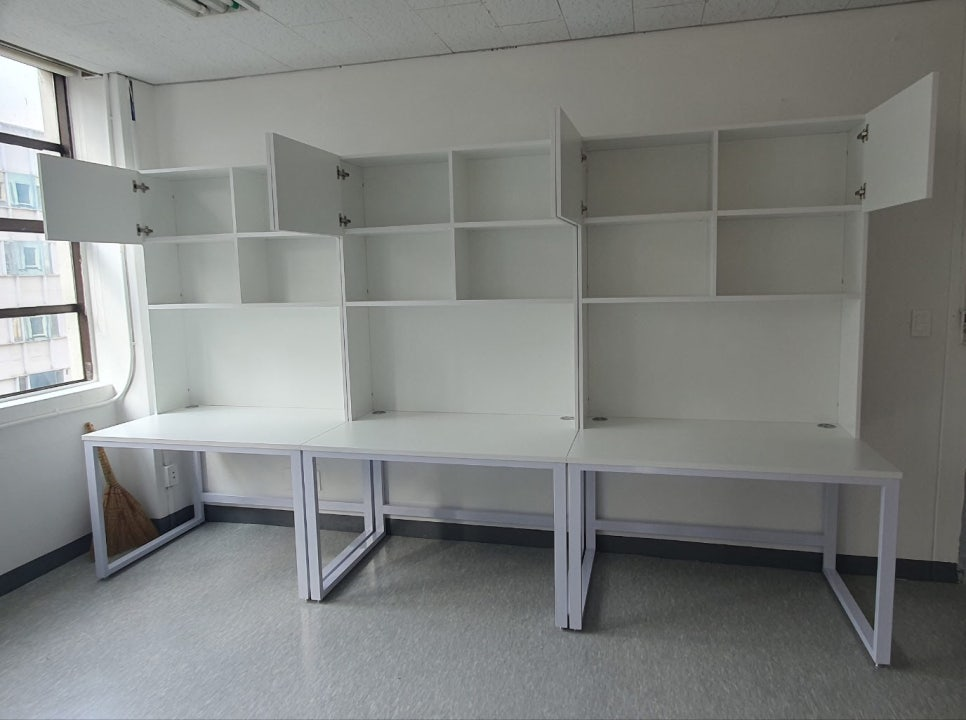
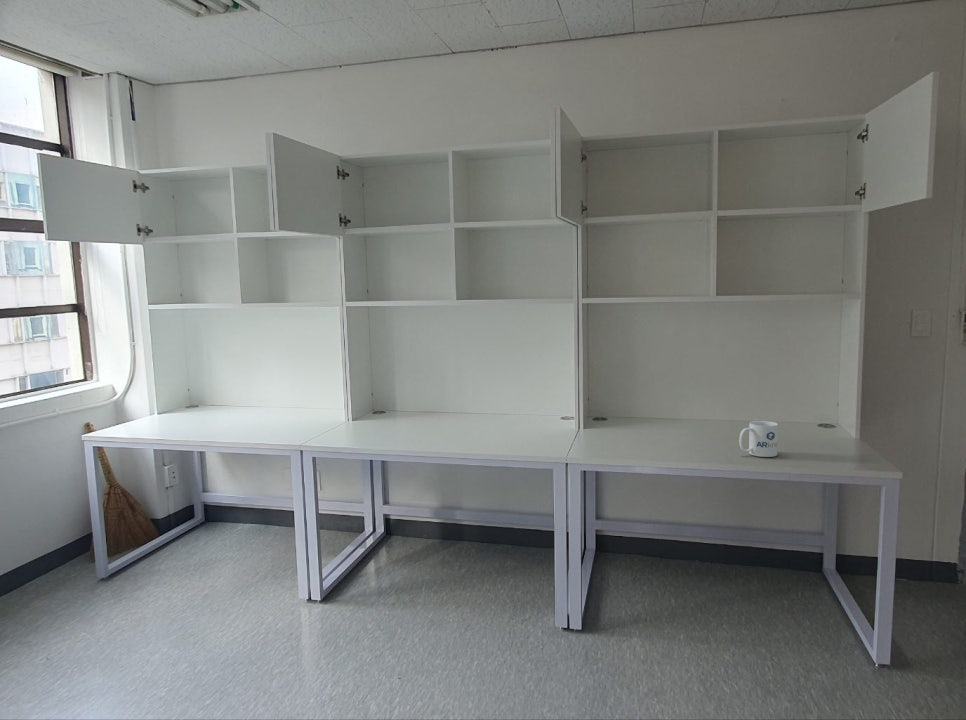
+ mug [738,420,779,458]
